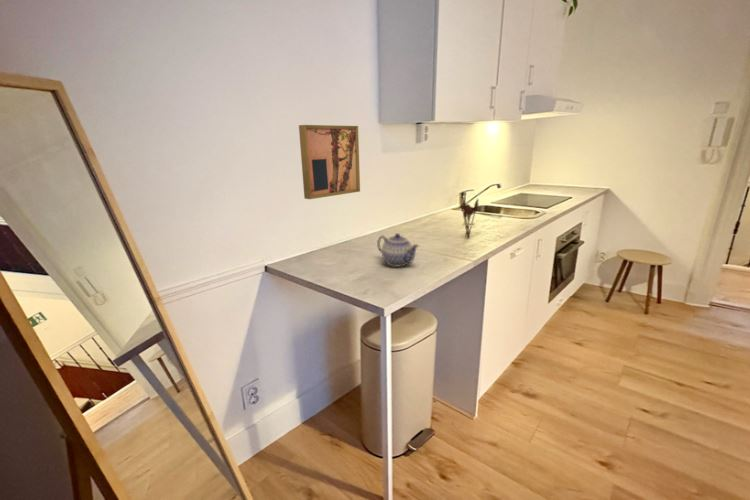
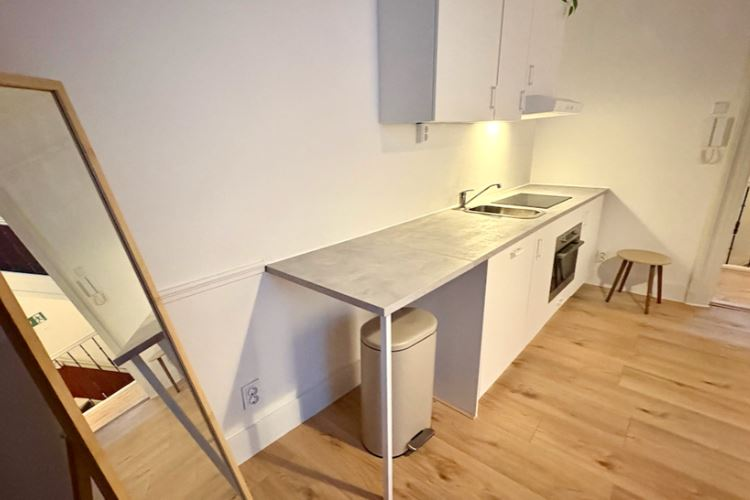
- utensil holder [459,198,480,239]
- wall art [298,124,361,200]
- teapot [376,232,420,268]
